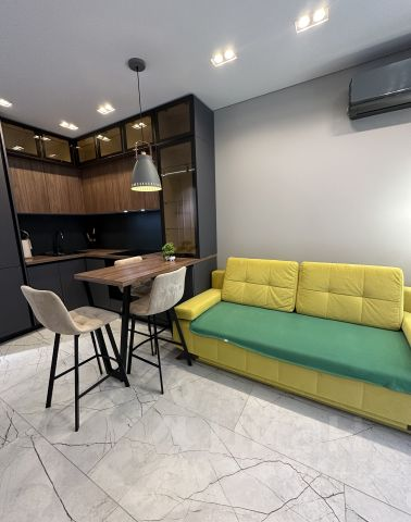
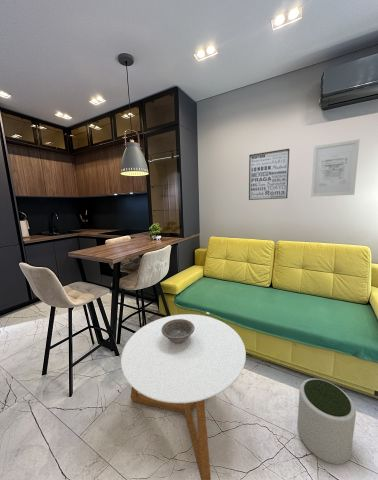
+ wall art [310,138,361,198]
+ wall art [248,148,291,201]
+ coffee table [120,313,247,480]
+ plant pot [297,378,357,465]
+ decorative bowl [161,319,195,344]
